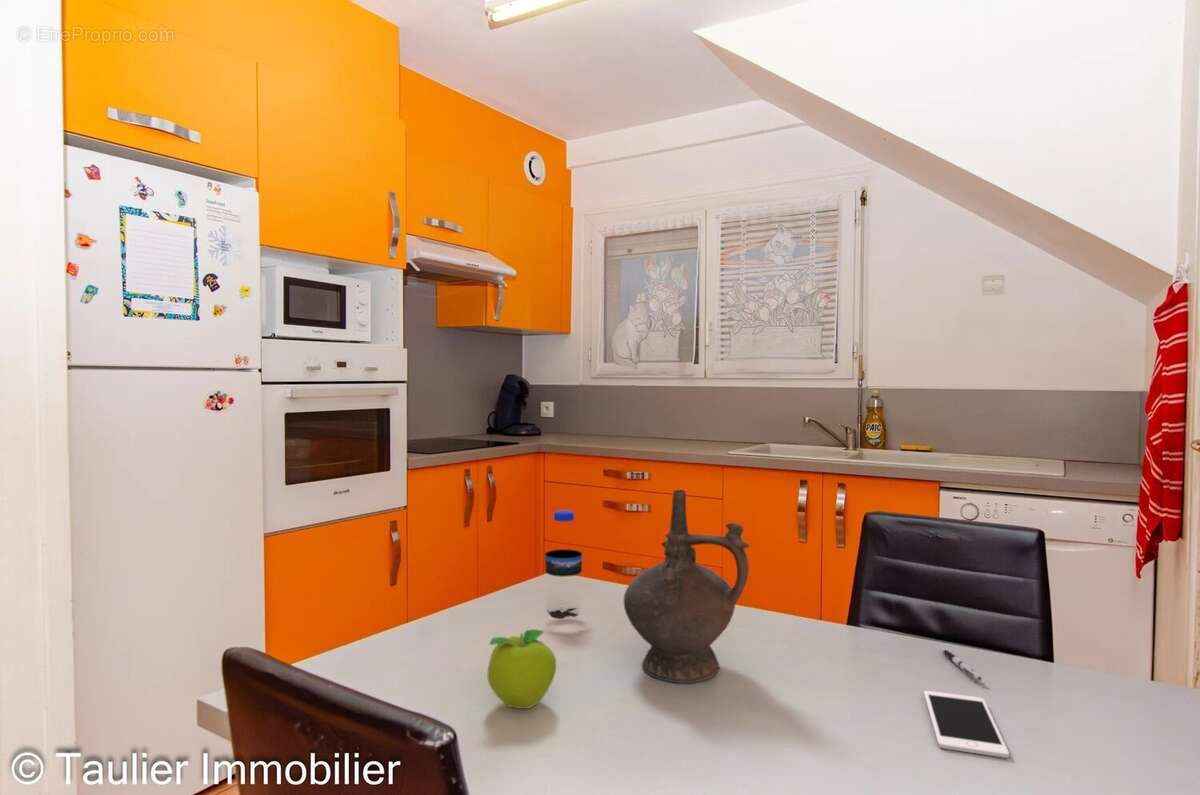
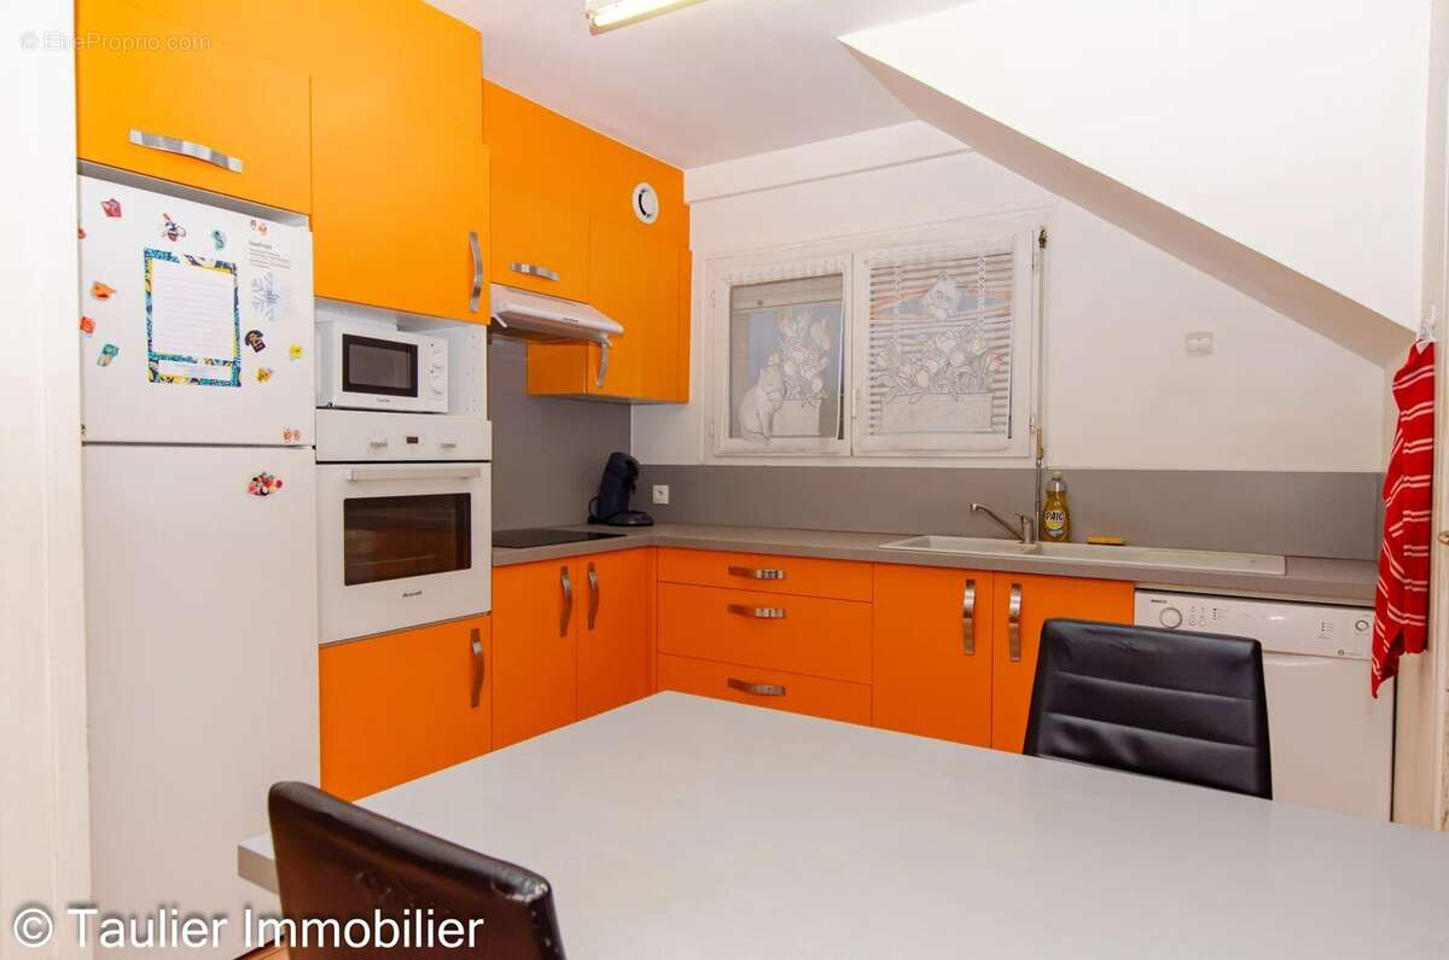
- ceremonial vessel [623,489,751,684]
- water bottle [544,509,583,617]
- fruit [486,629,557,710]
- pen [940,647,983,682]
- cell phone [923,690,1010,759]
